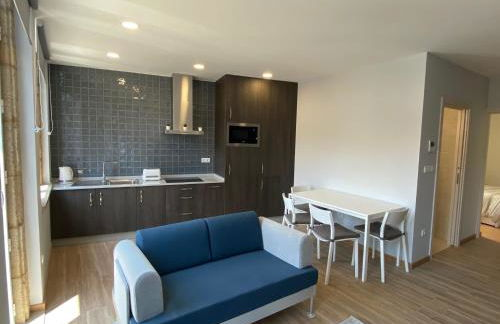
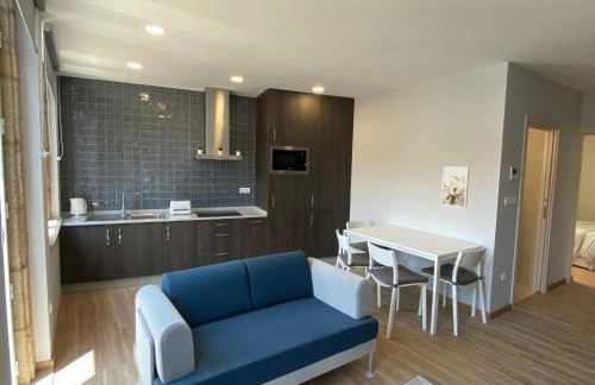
+ wall art [440,165,470,209]
